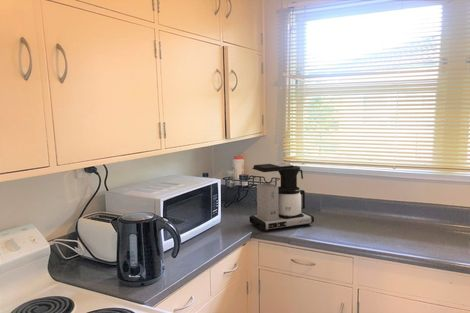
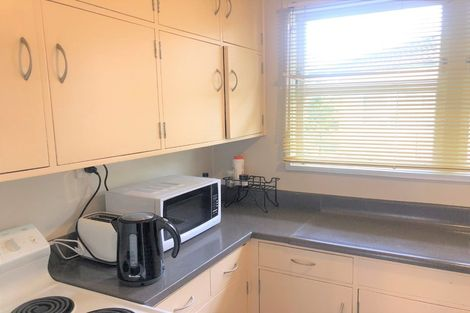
- coffee maker [248,163,315,232]
